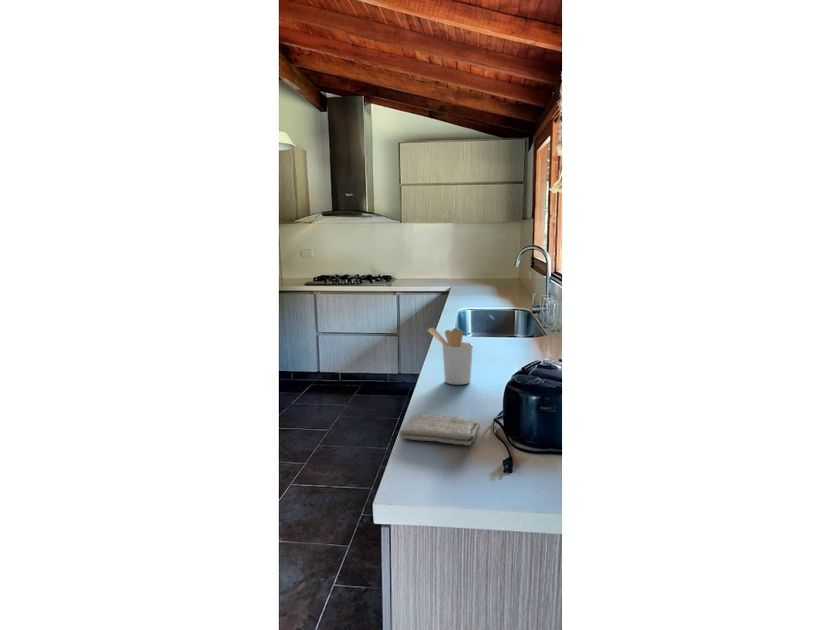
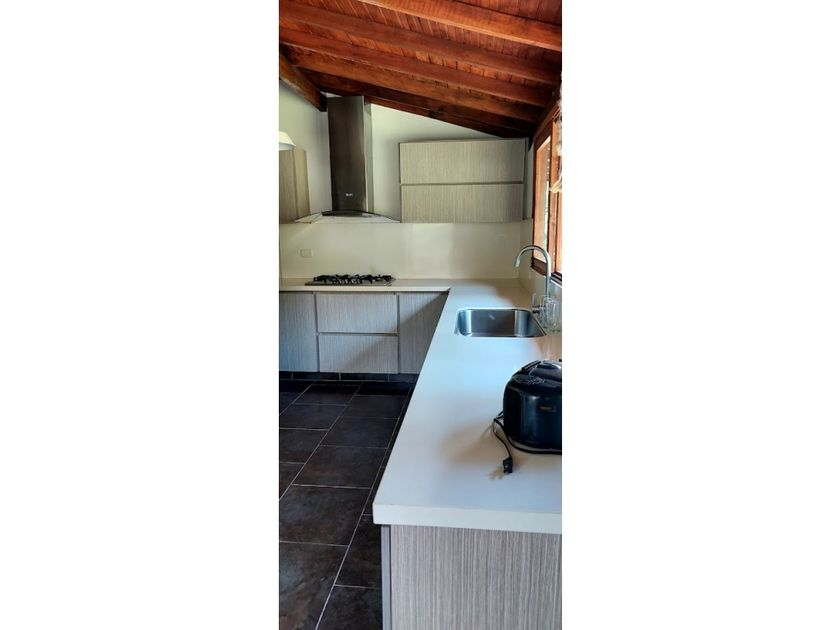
- washcloth [398,414,481,446]
- utensil holder [426,327,474,386]
